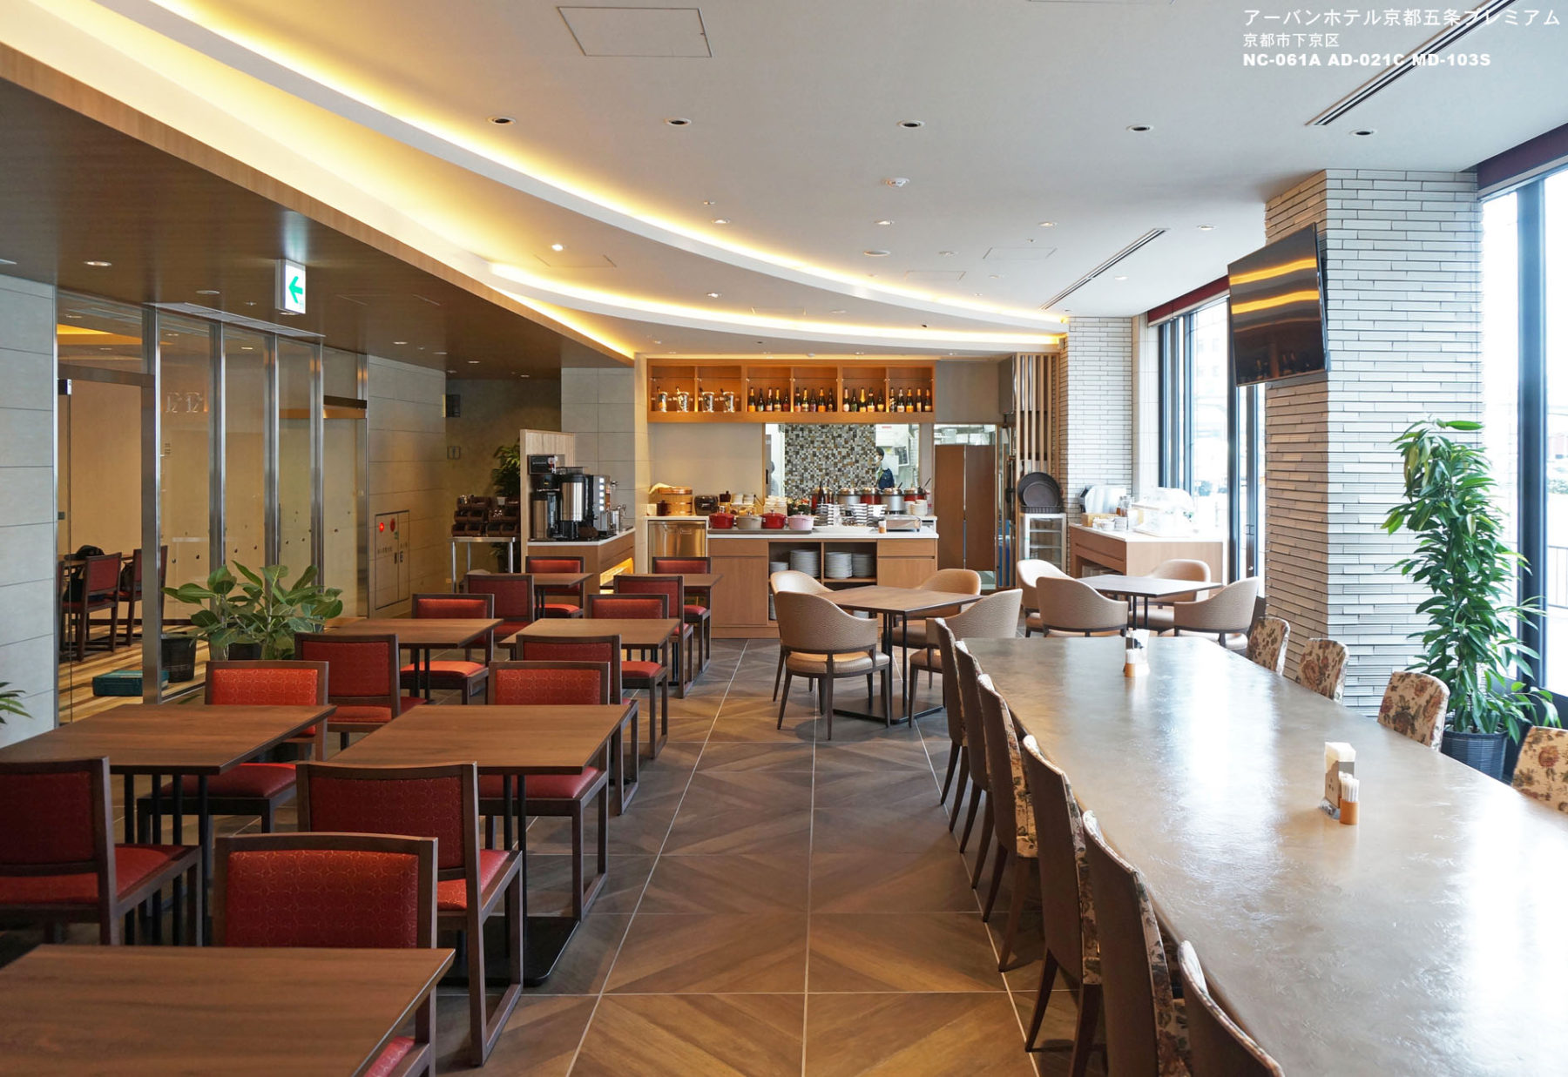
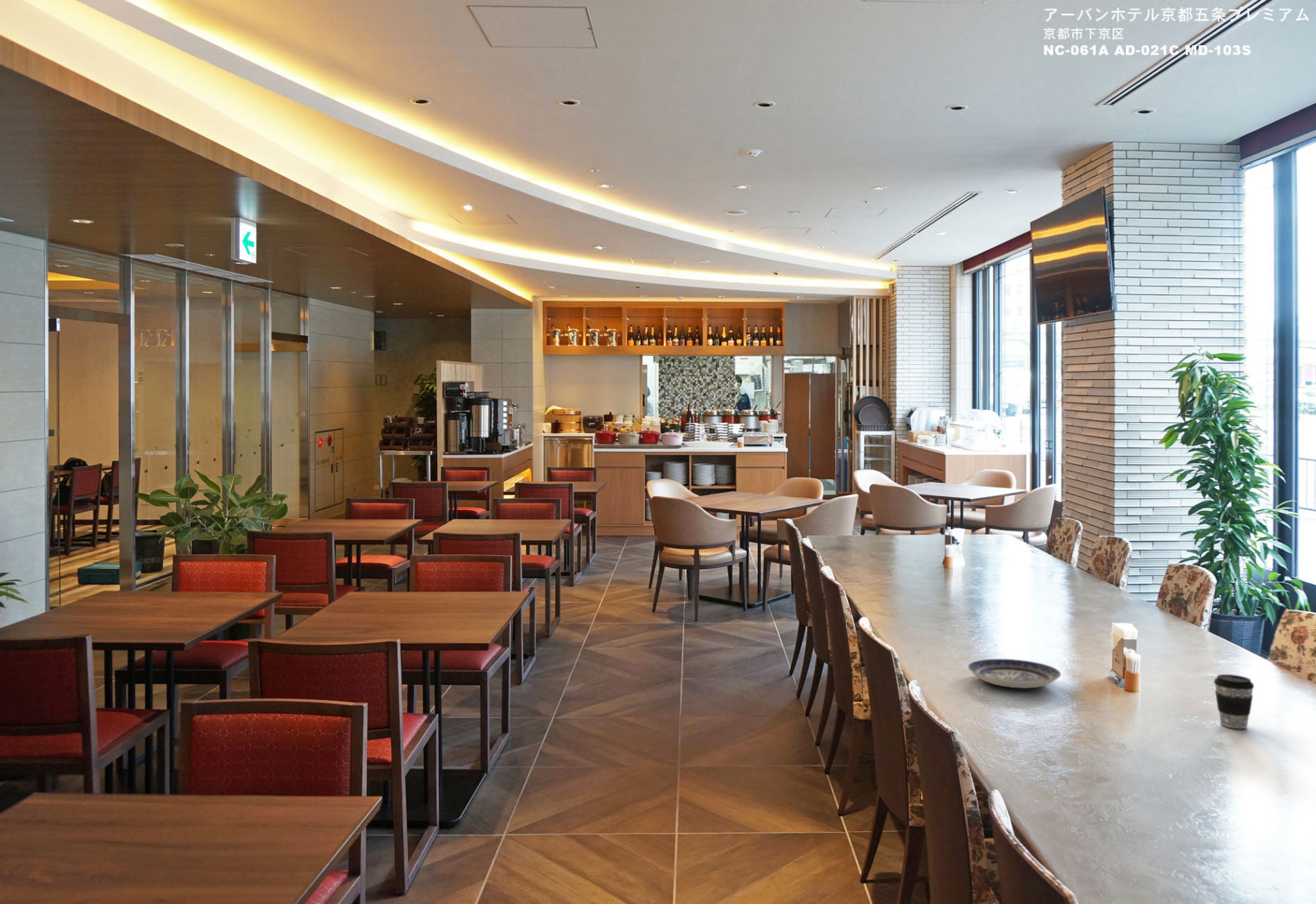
+ coffee cup [1213,674,1255,729]
+ plate [967,658,1062,689]
